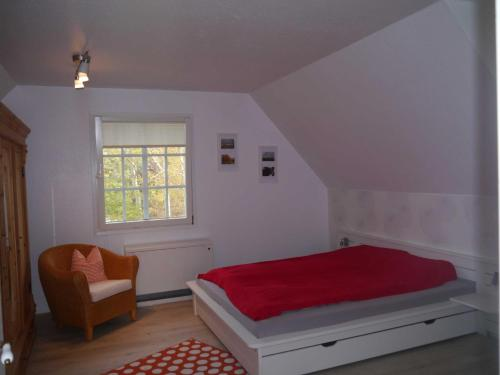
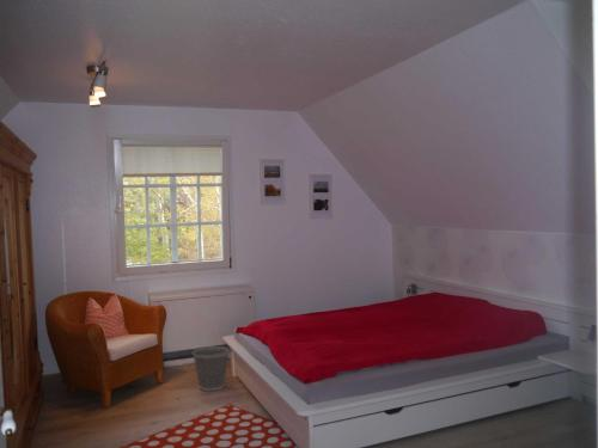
+ wastebasket [191,345,231,393]
